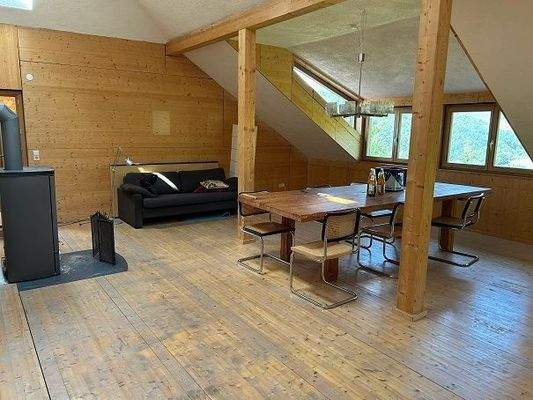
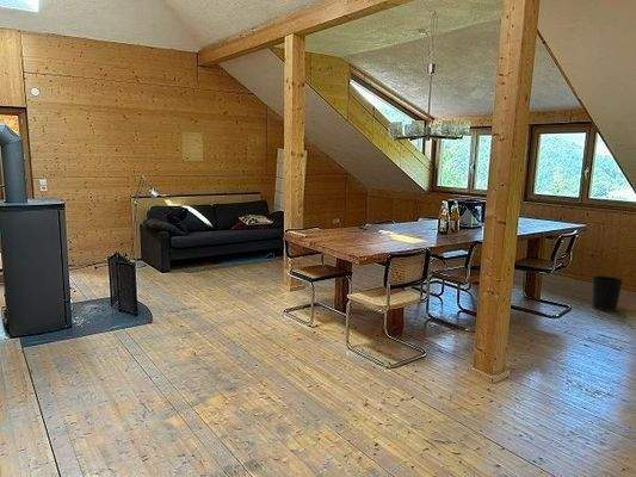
+ wastebasket [591,274,624,312]
